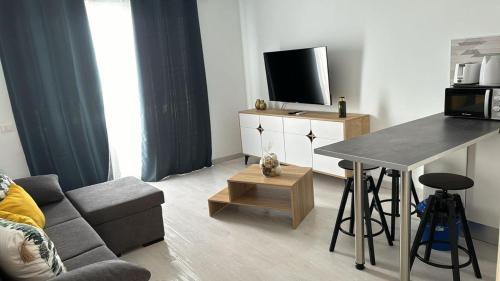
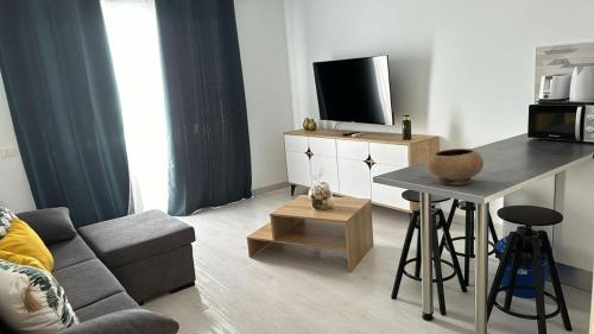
+ bowl [426,147,485,187]
